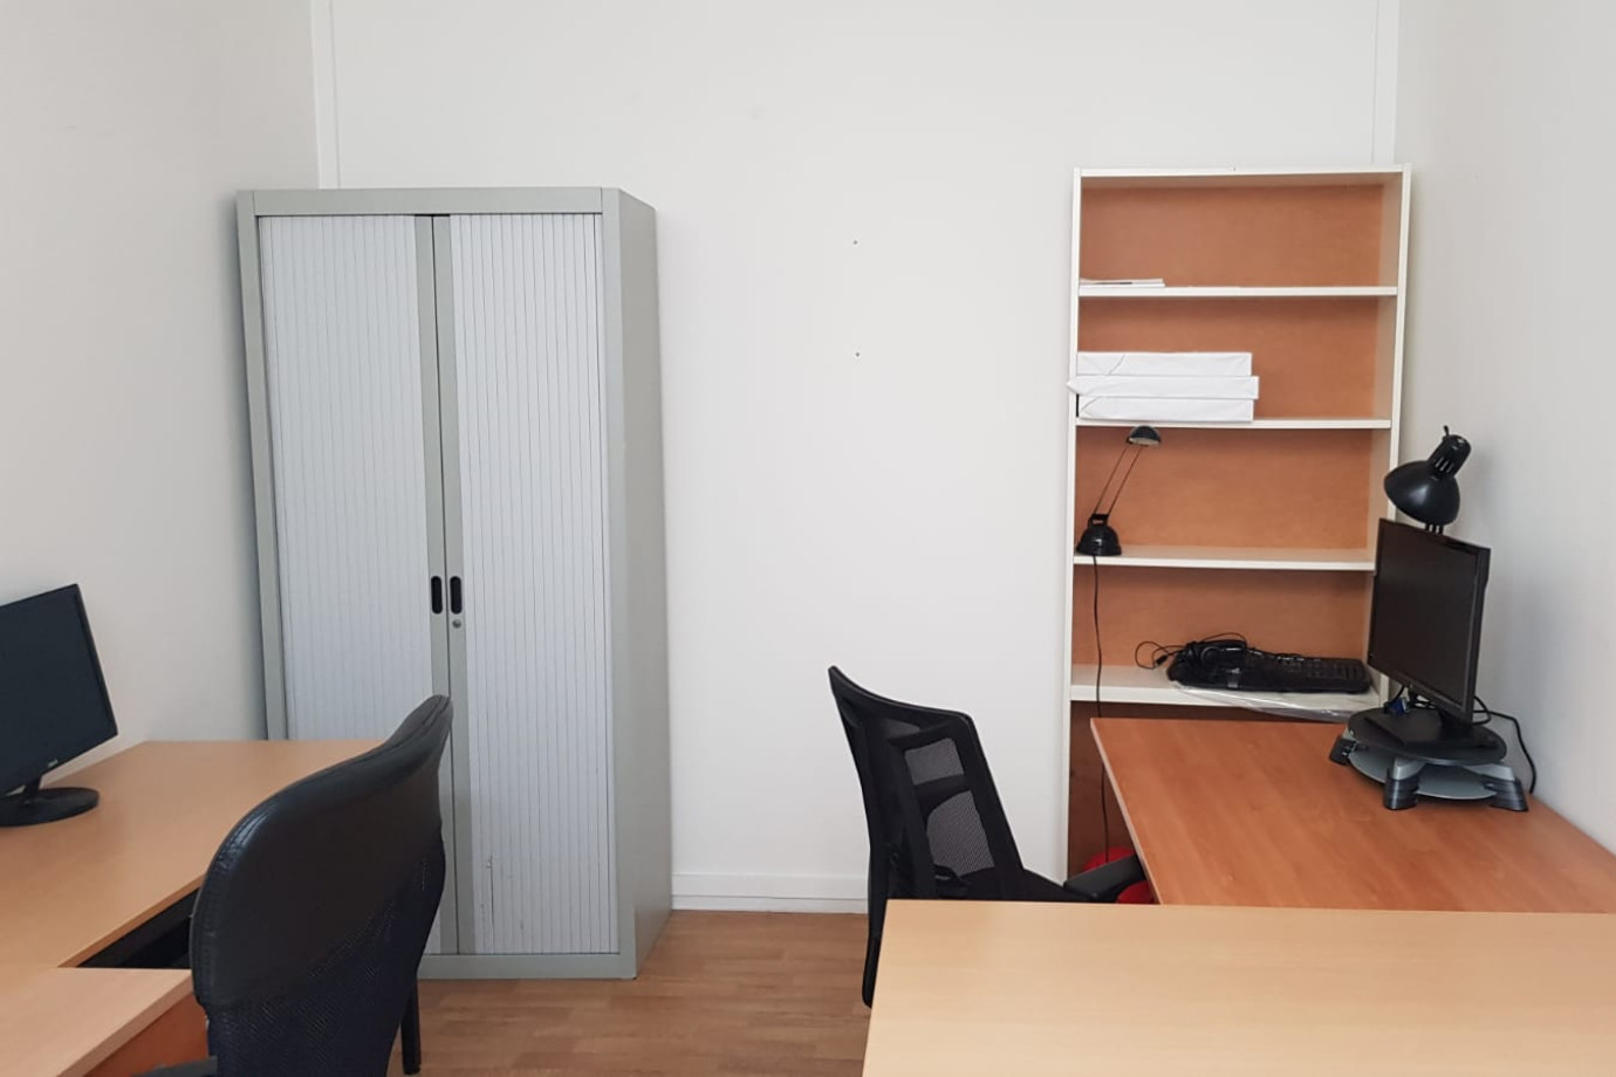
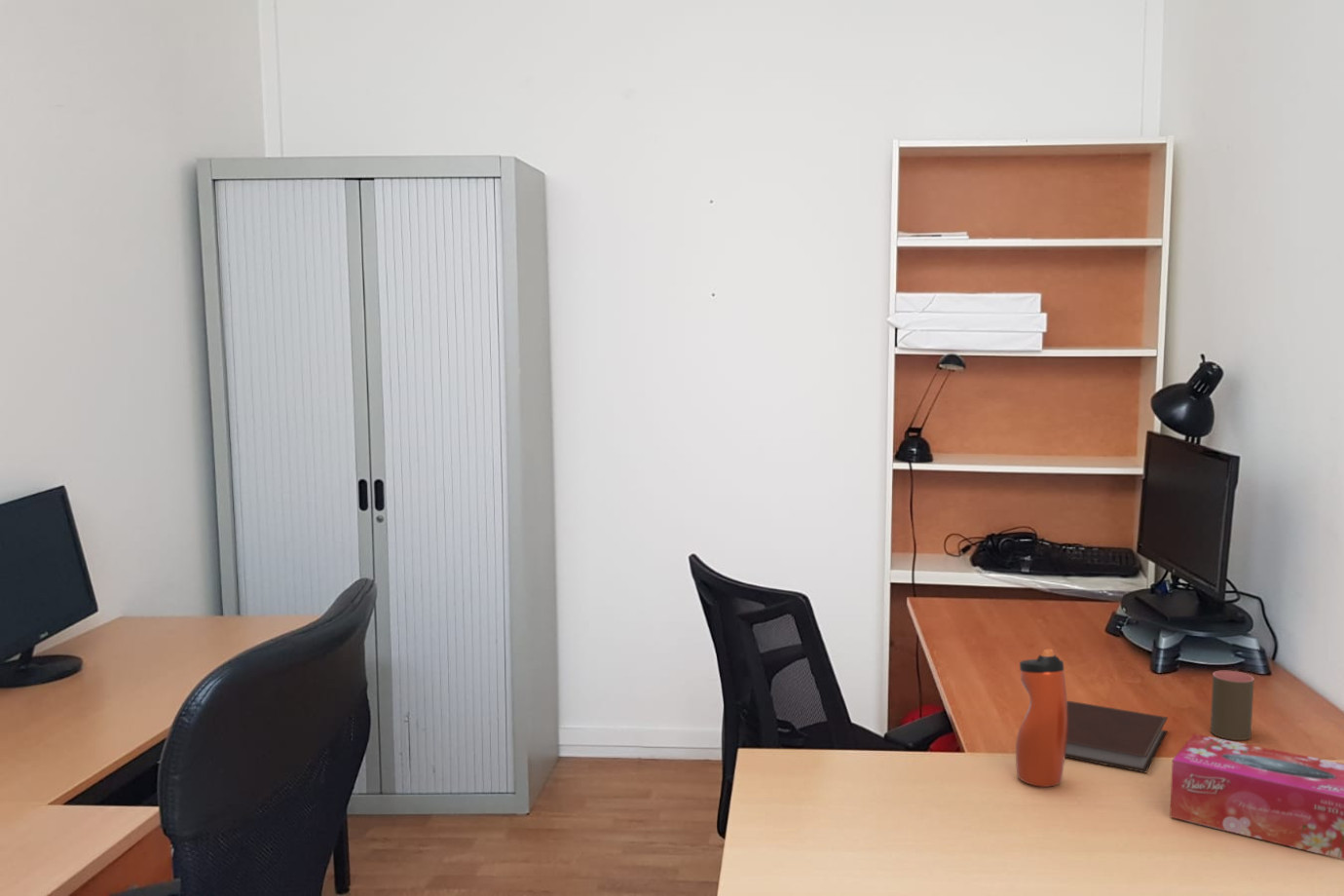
+ notebook [1064,700,1169,773]
+ water bottle [1015,648,1068,788]
+ cup [1210,670,1254,741]
+ tissue box [1169,732,1344,861]
